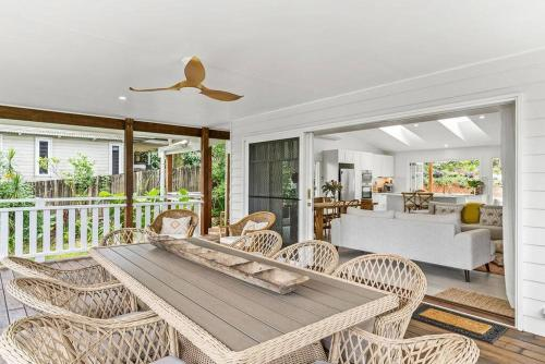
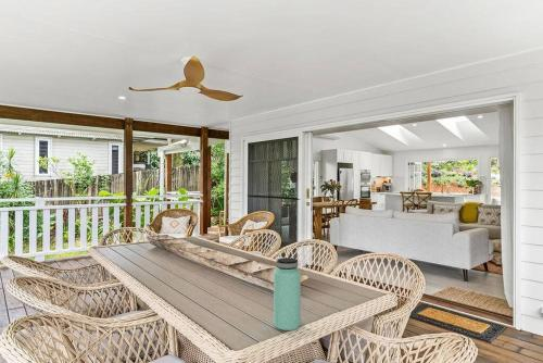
+ bottle [273,256,302,331]
